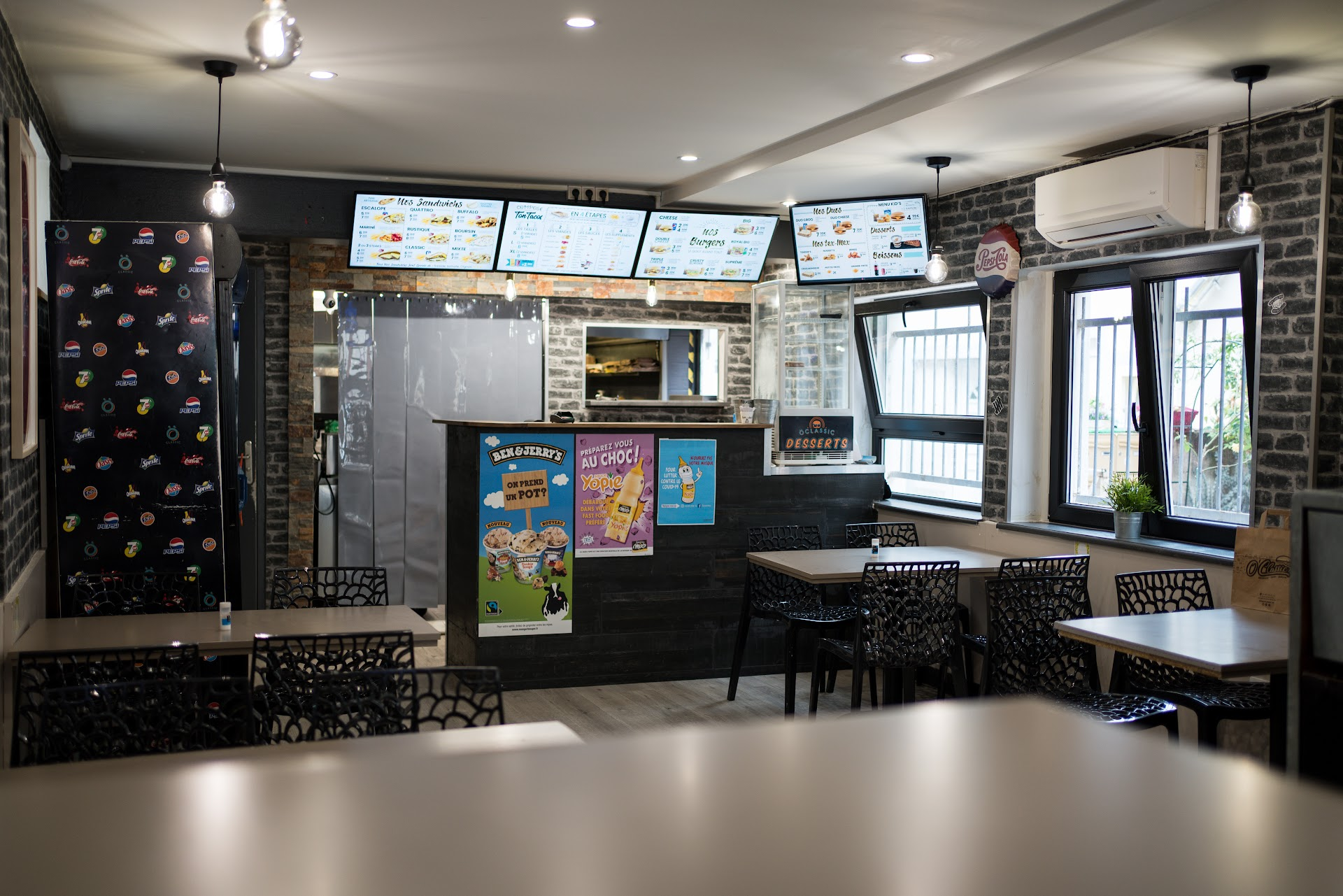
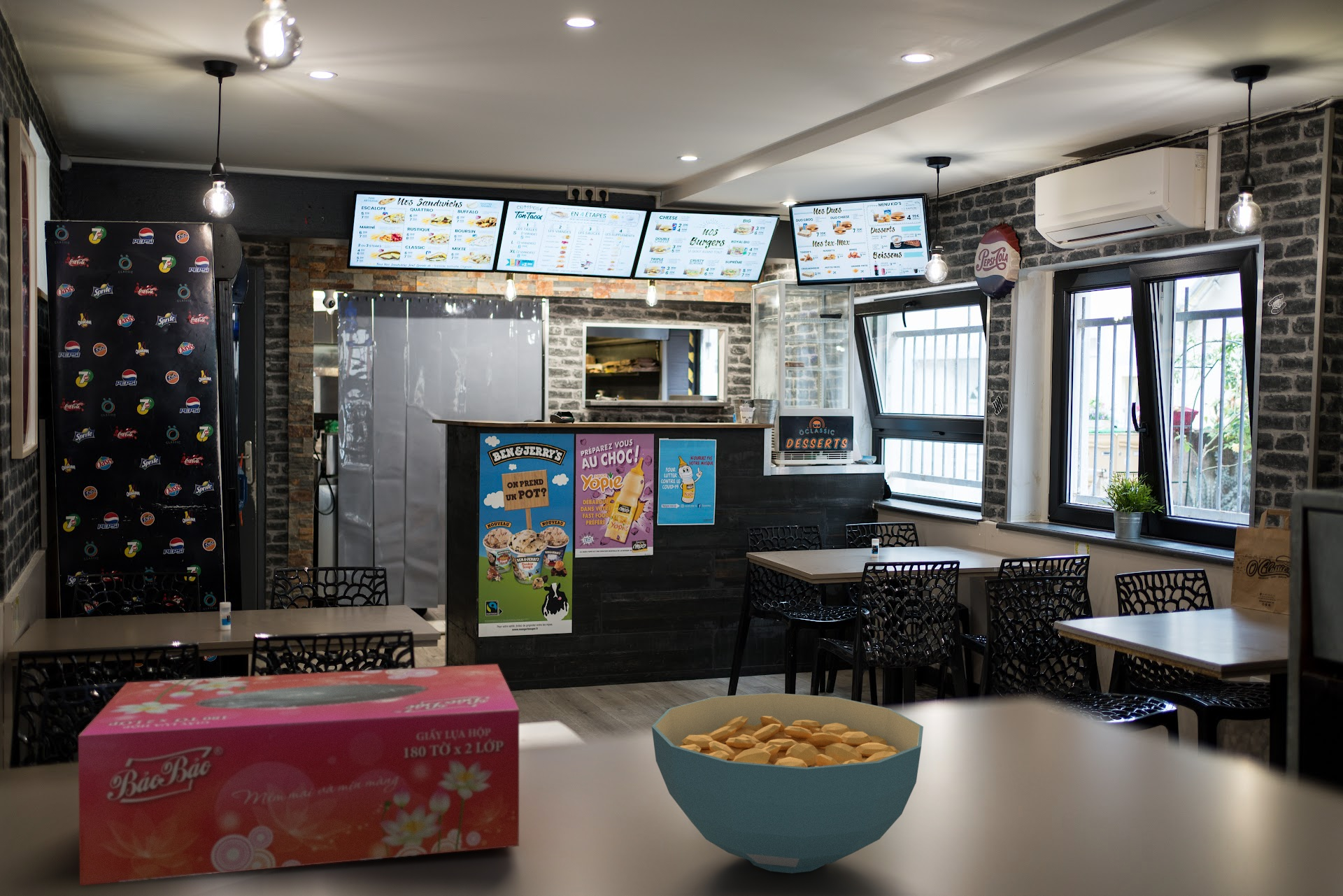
+ tissue box [78,663,520,886]
+ cereal bowl [651,692,924,874]
